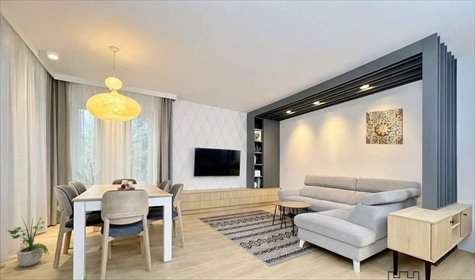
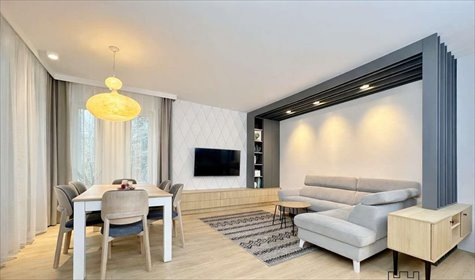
- wall art [365,108,404,145]
- potted plant [6,215,50,267]
